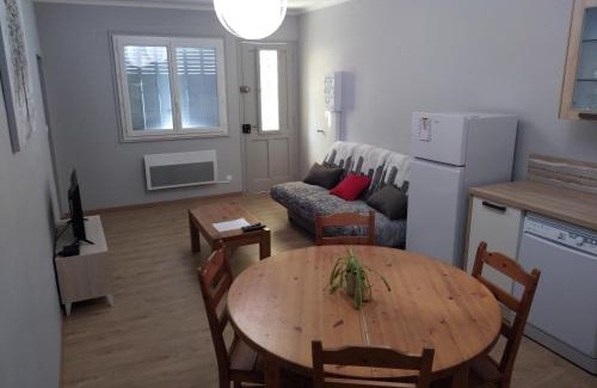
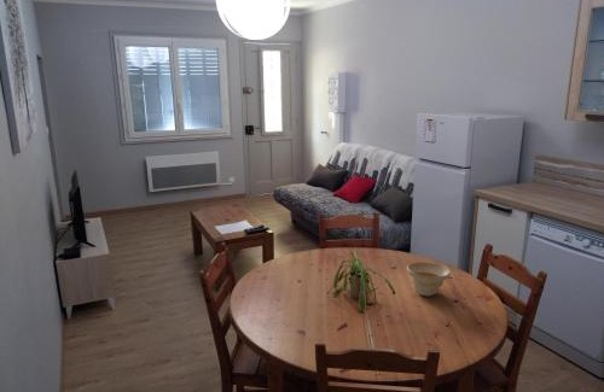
+ bowl [406,261,452,297]
